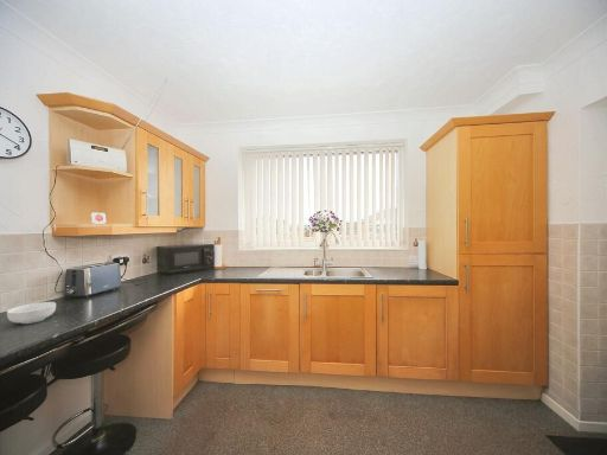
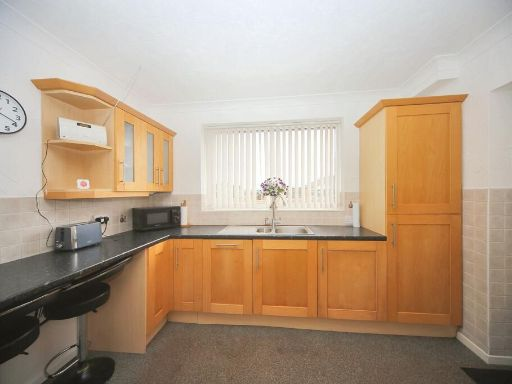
- cereal bowl [6,301,57,325]
